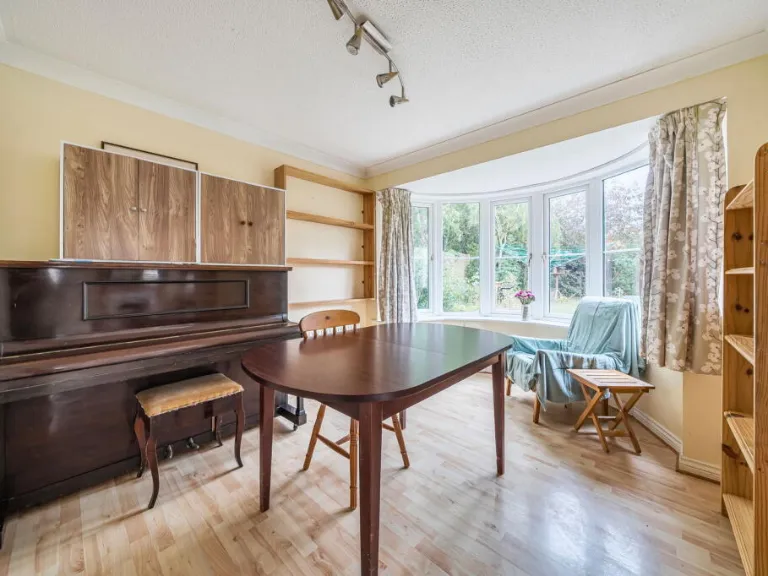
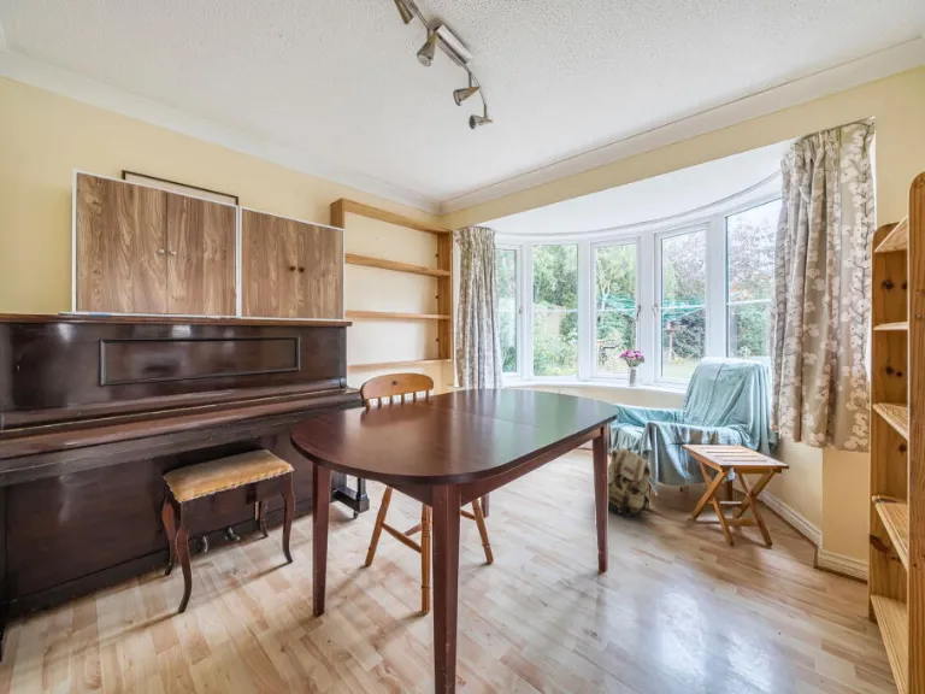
+ backpack [607,443,652,518]
